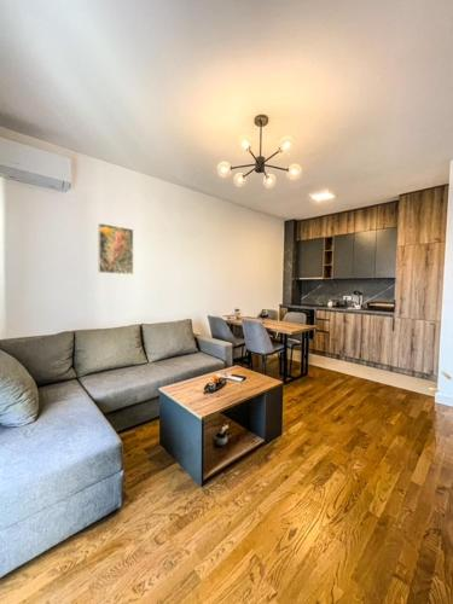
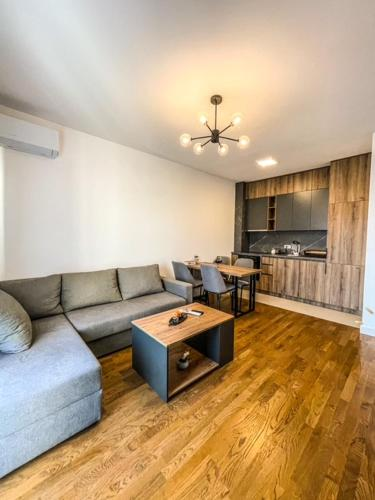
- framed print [97,222,134,275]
